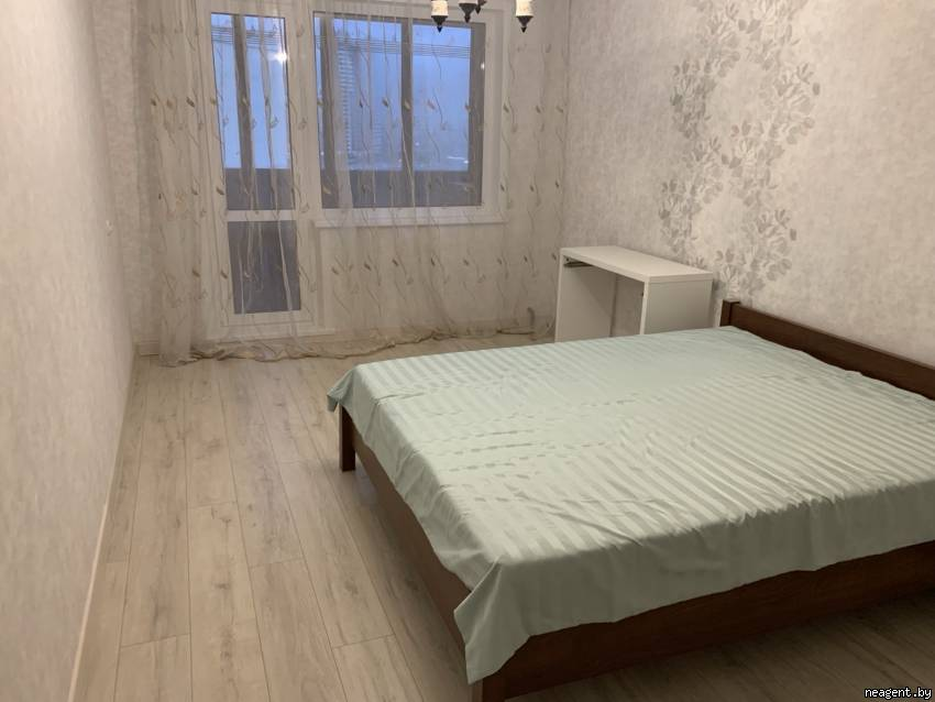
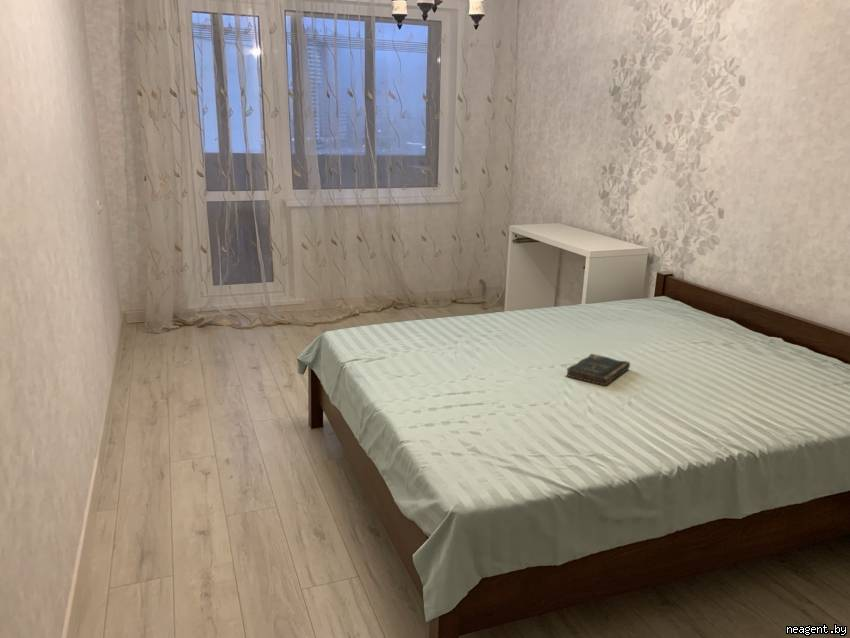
+ bible [565,353,631,387]
